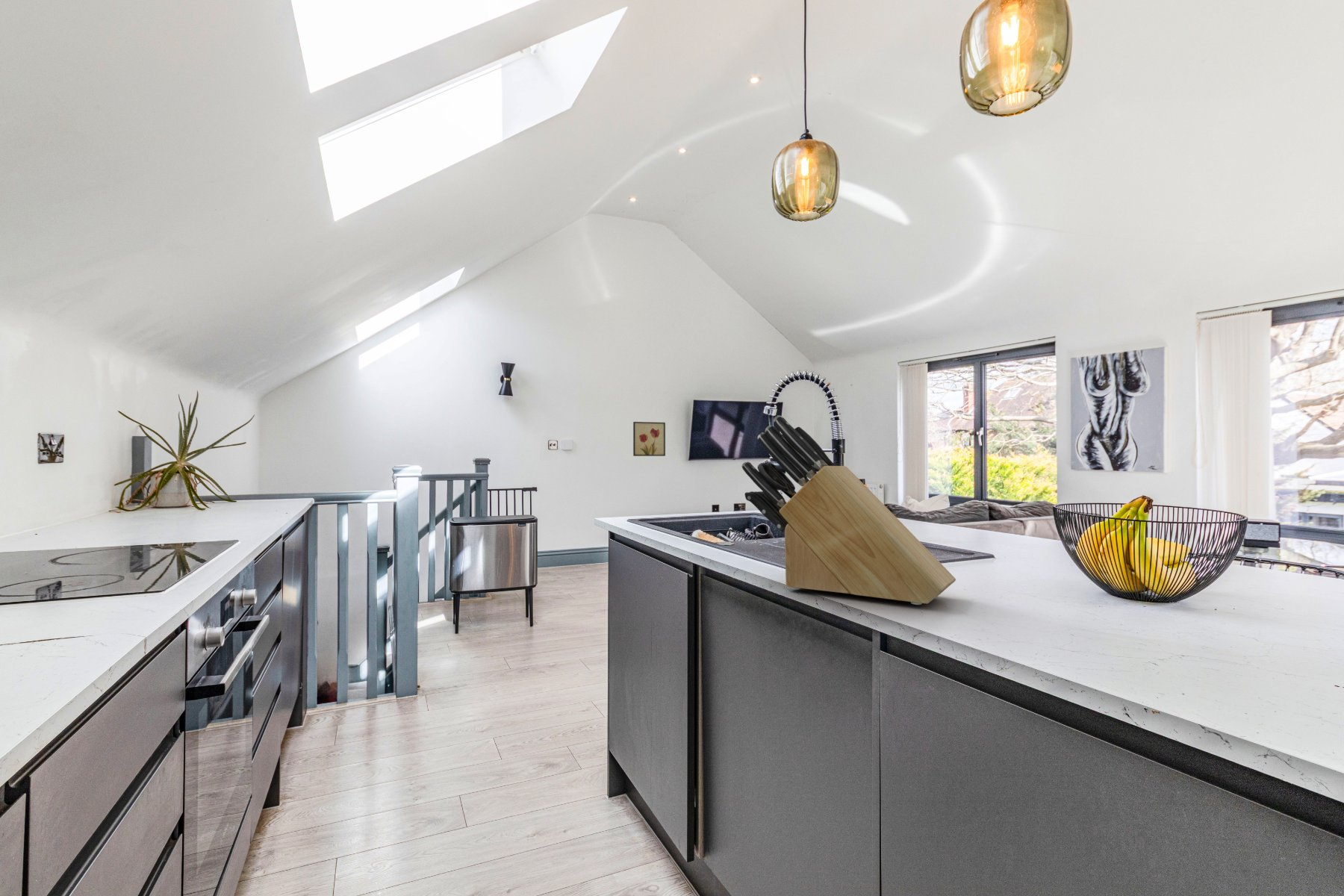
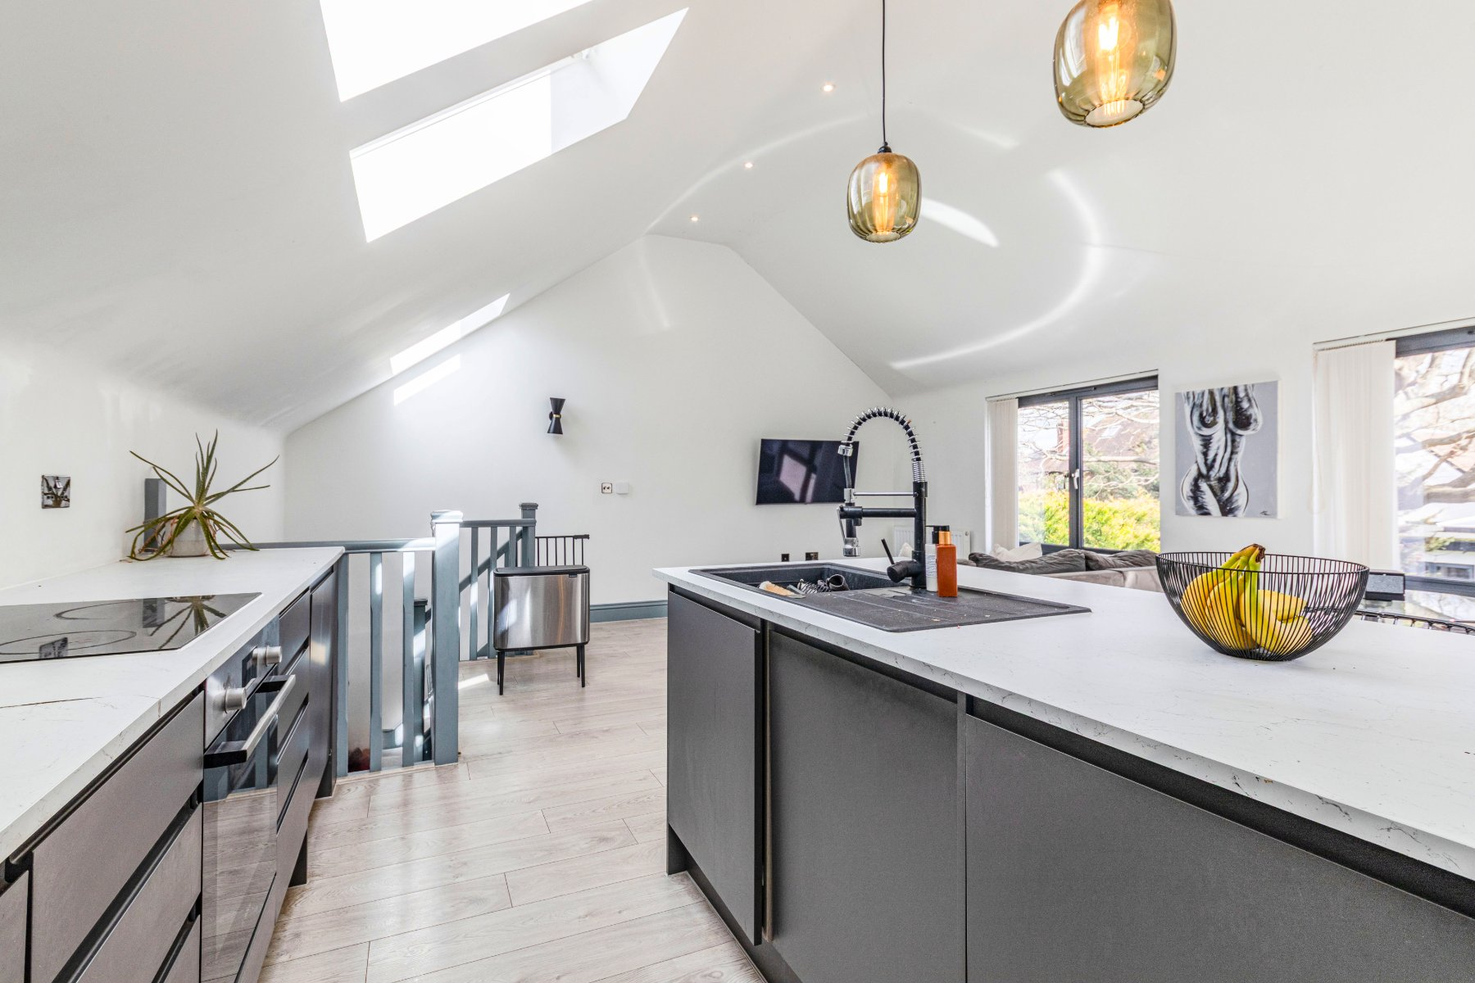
- knife block [741,414,956,606]
- wall art [632,421,666,457]
